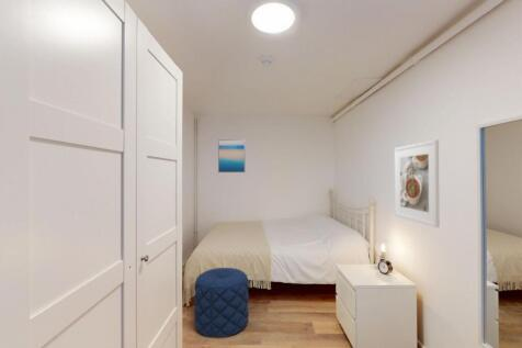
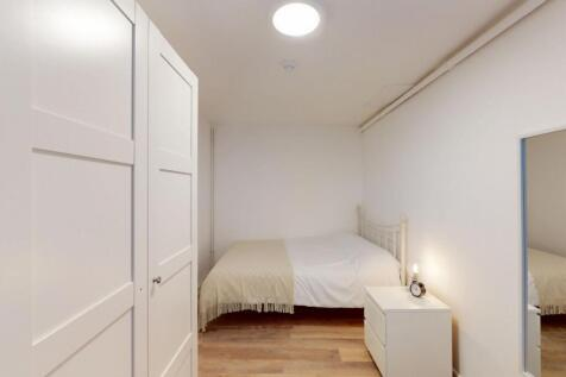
- wall art [217,138,247,173]
- pouf [193,267,250,338]
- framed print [394,138,440,228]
